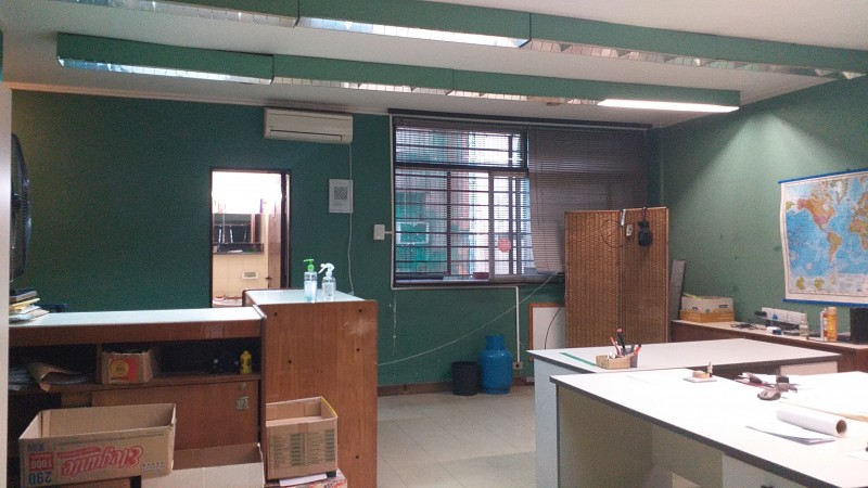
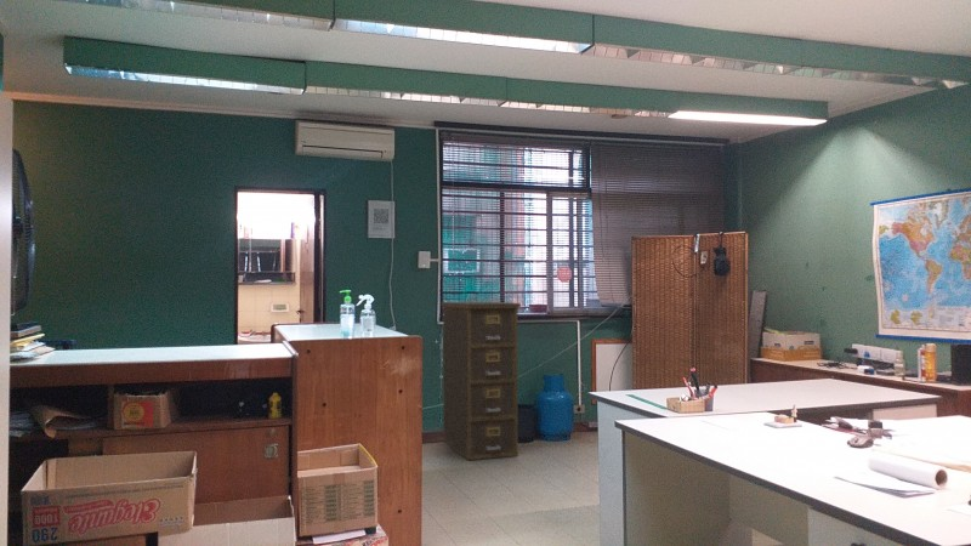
+ filing cabinet [441,301,522,461]
